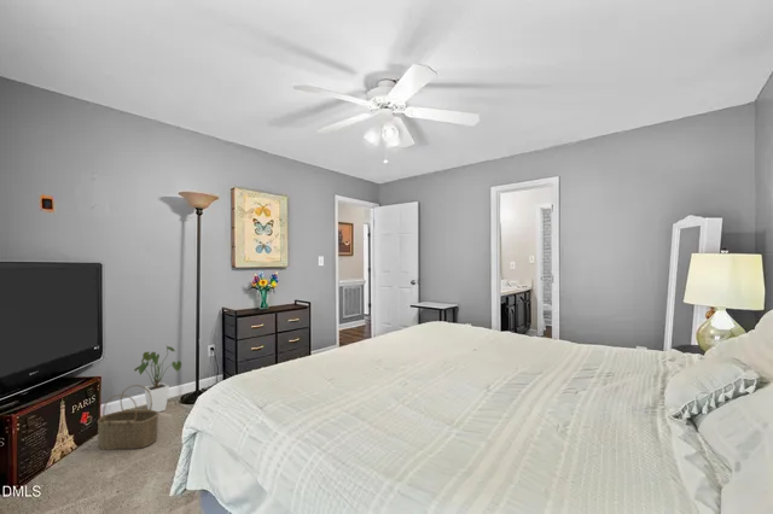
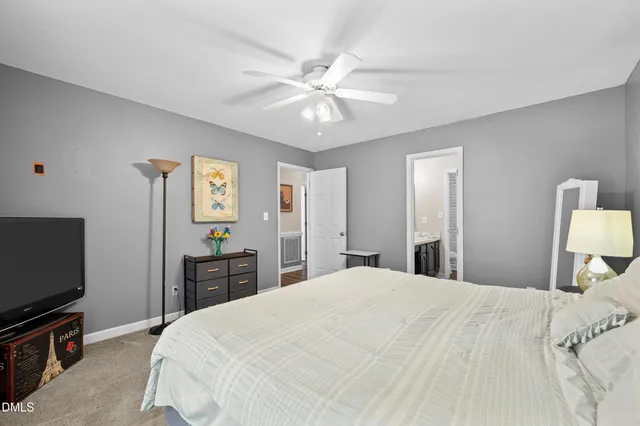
- wicker basket [97,384,159,451]
- house plant [133,345,182,413]
